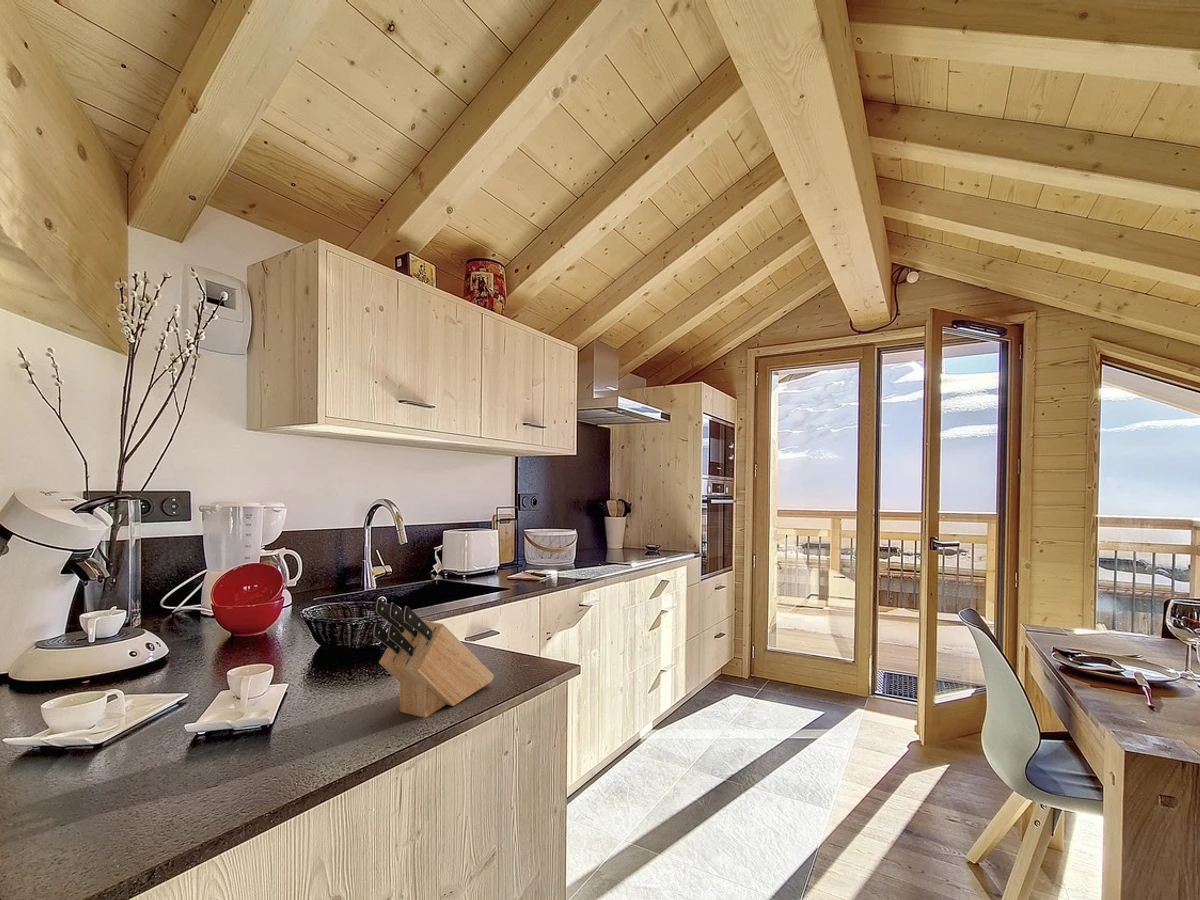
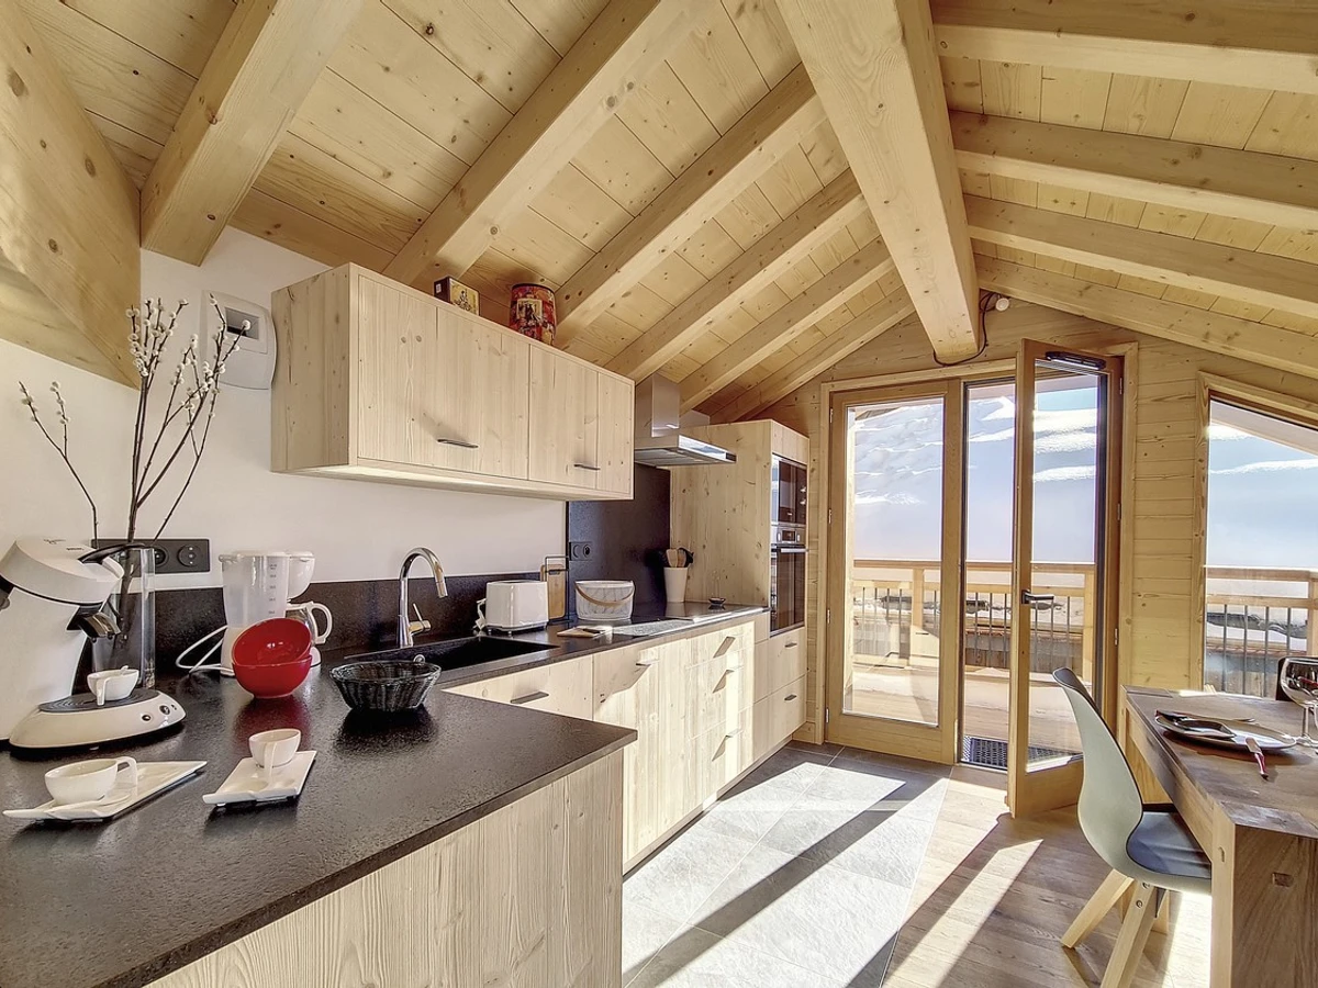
- knife block [371,598,495,718]
